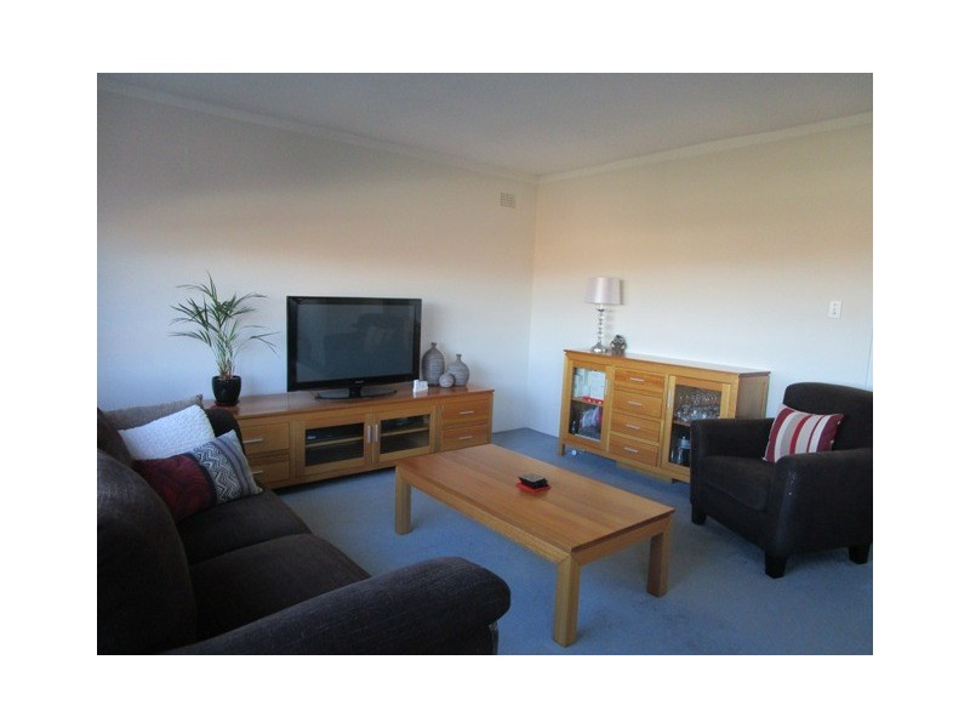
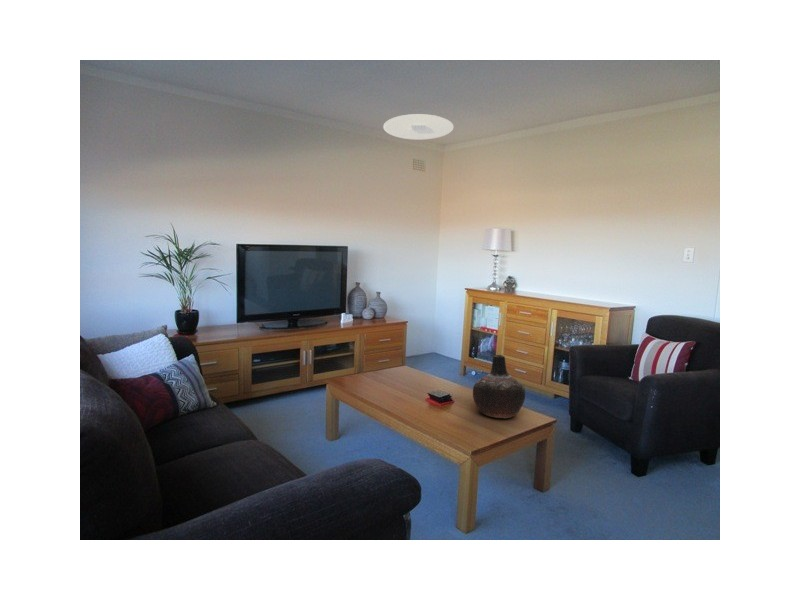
+ ceiling light [382,113,455,141]
+ vase [472,354,526,419]
